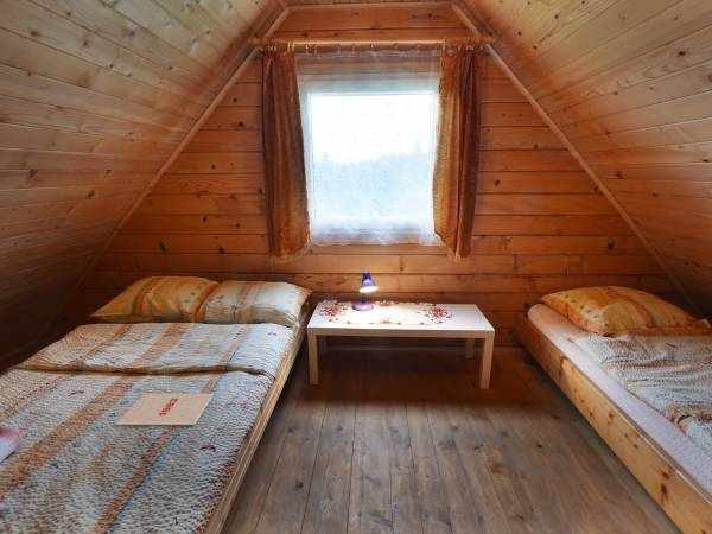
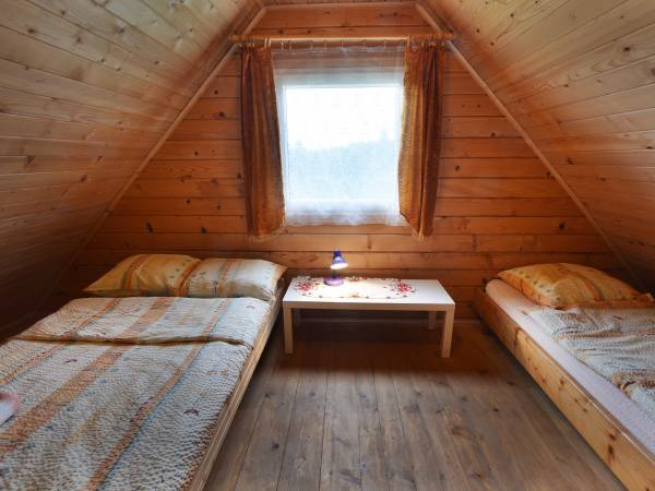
- magazine [115,393,215,426]
